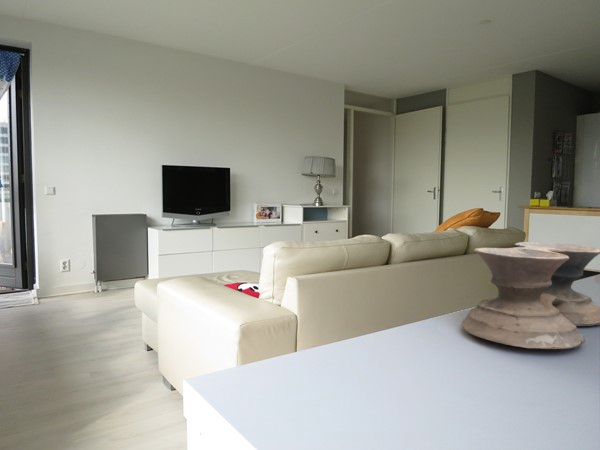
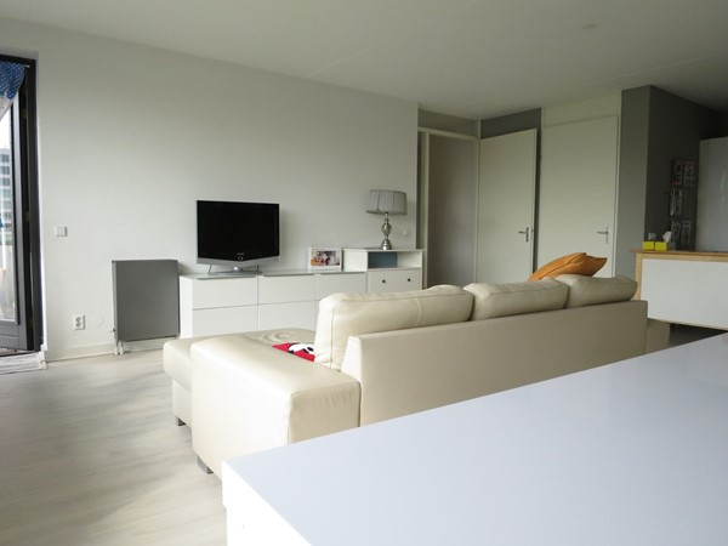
- bowl [461,241,600,350]
